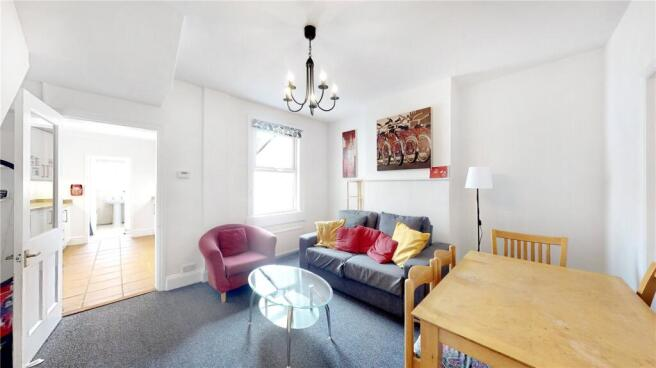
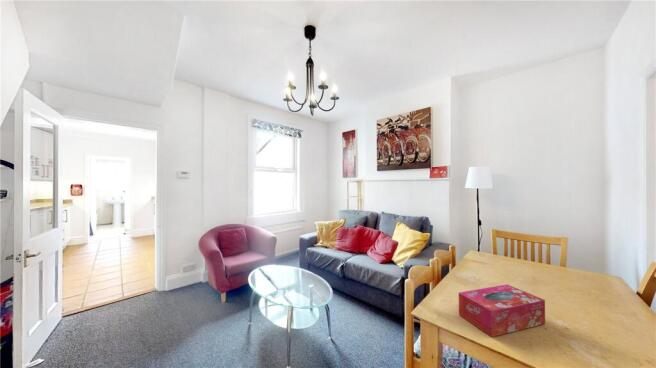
+ tissue box [458,284,546,338]
